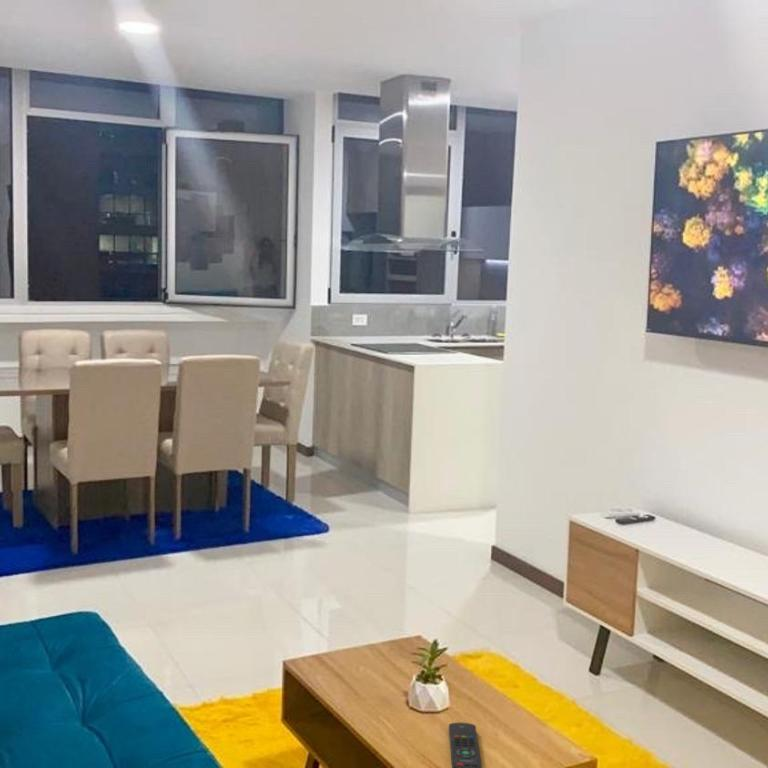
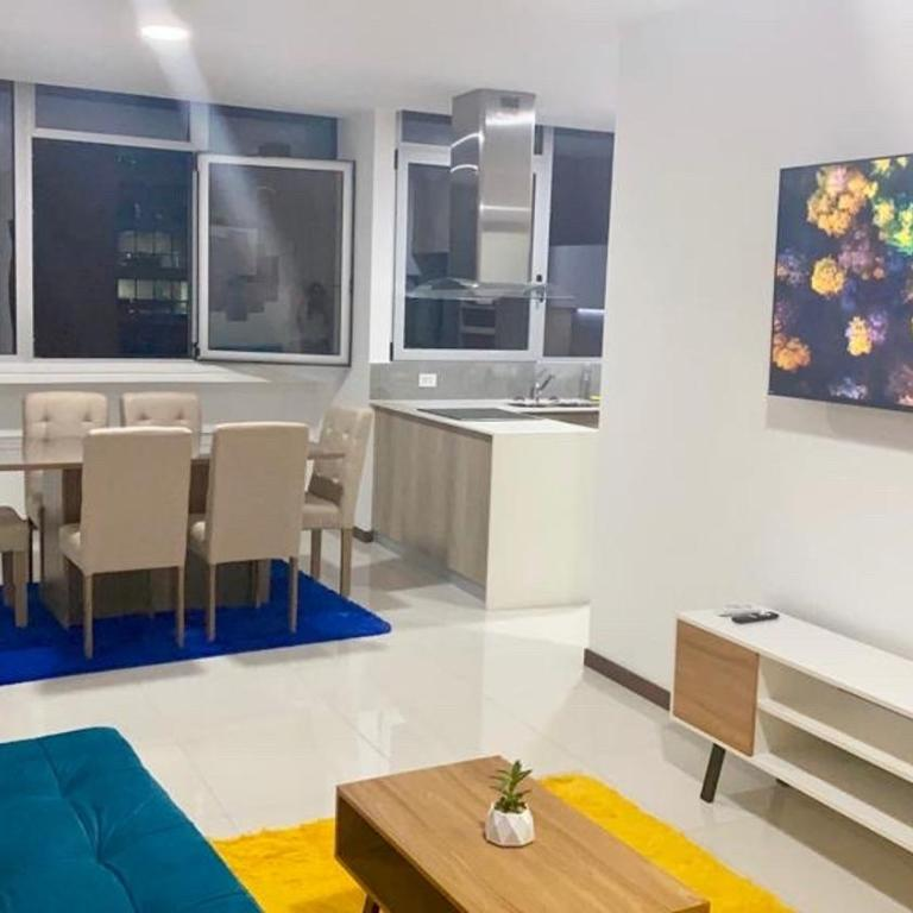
- remote control [448,721,483,768]
